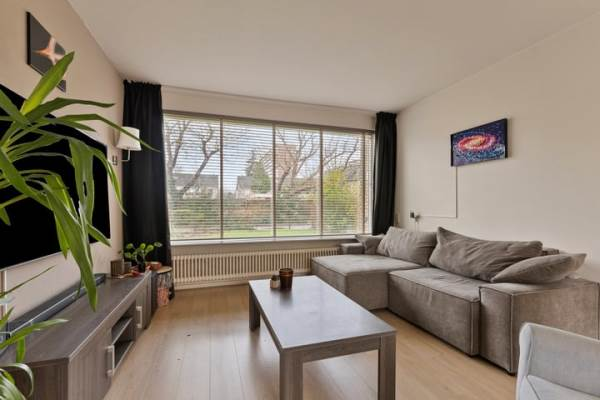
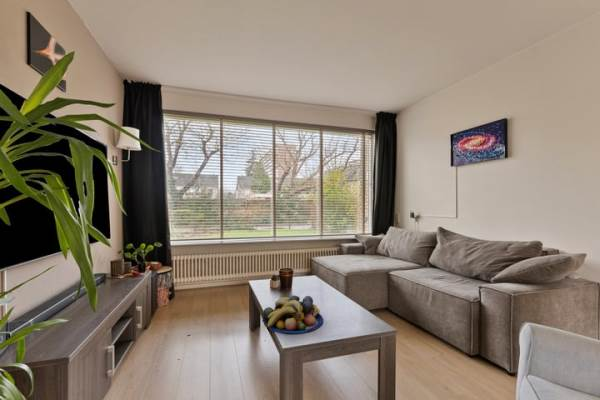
+ fruit bowl [261,294,324,334]
